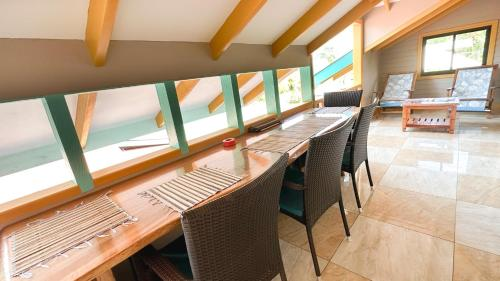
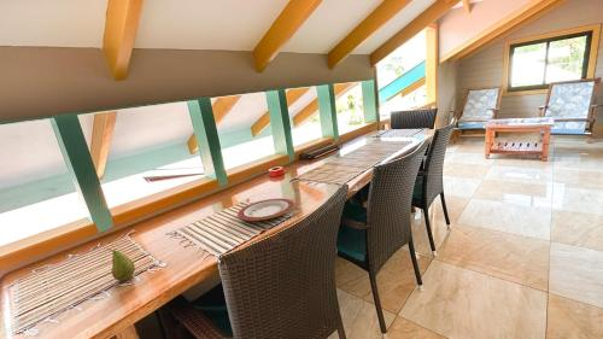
+ plate [236,198,295,222]
+ fruit [106,247,136,282]
